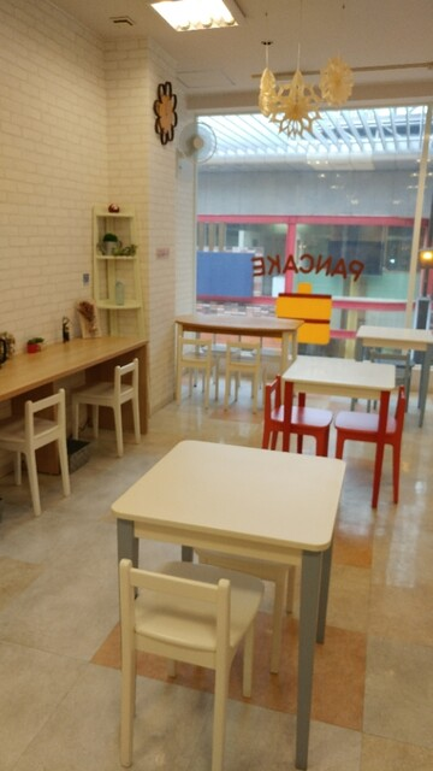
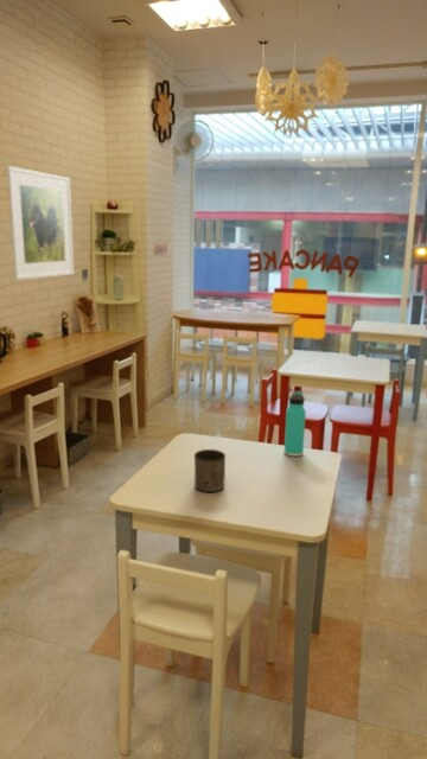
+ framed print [5,165,75,281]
+ thermos bottle [283,390,307,458]
+ cup [193,448,227,493]
